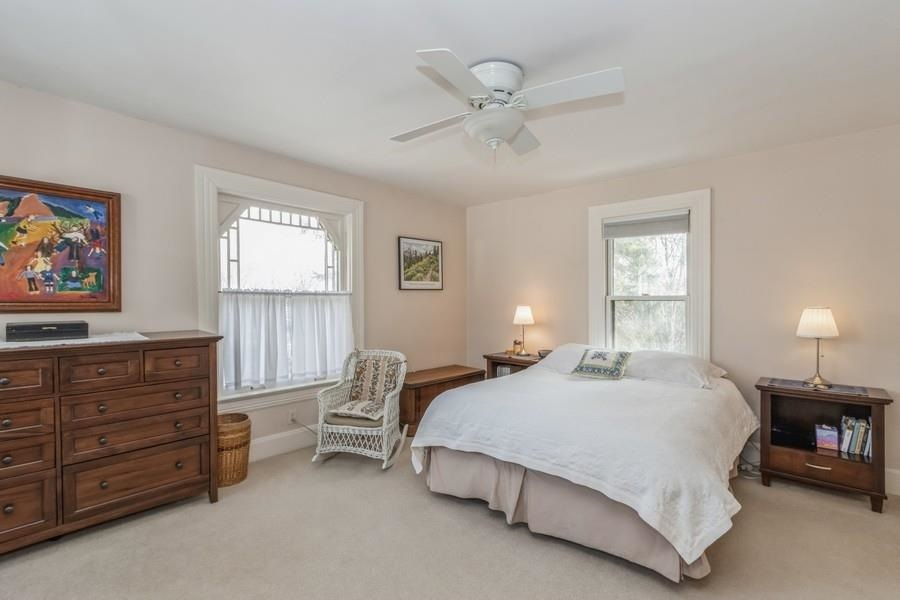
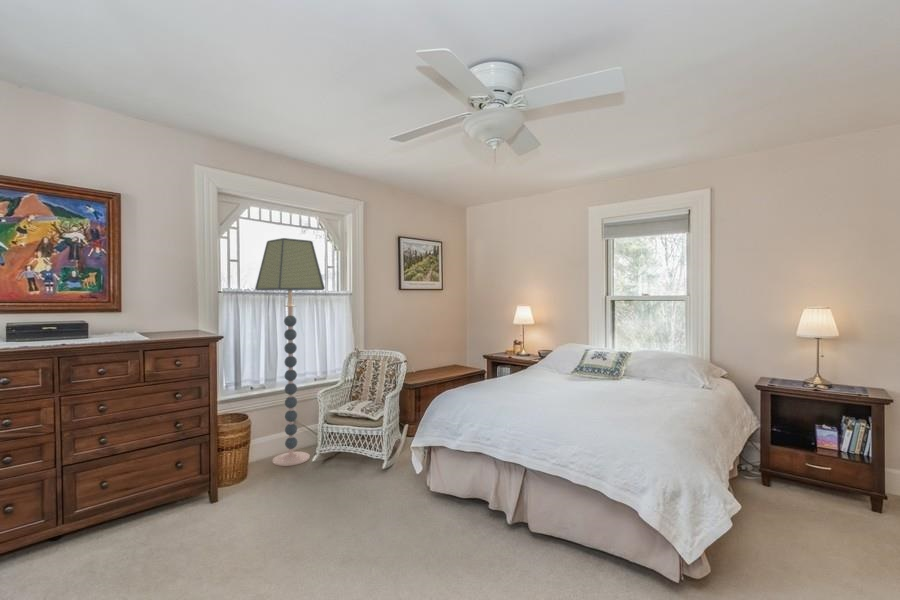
+ floor lamp [254,237,326,467]
